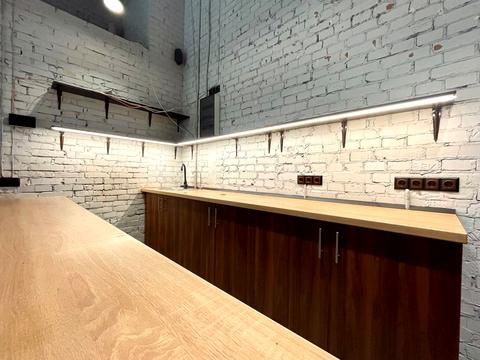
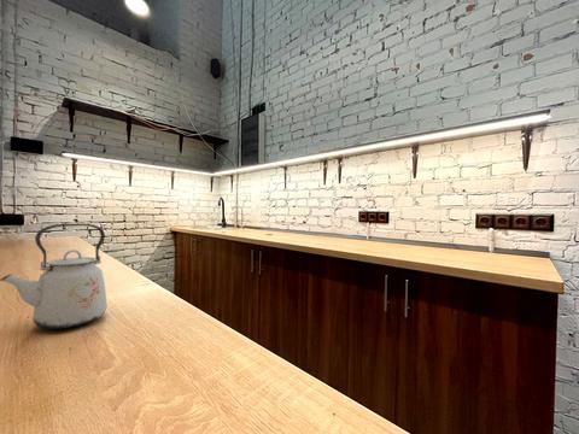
+ kettle [0,223,109,330]
